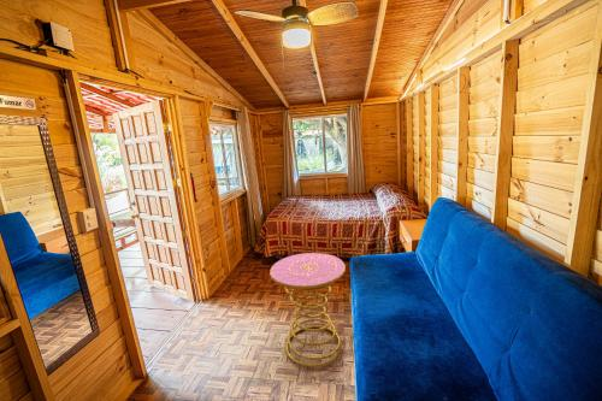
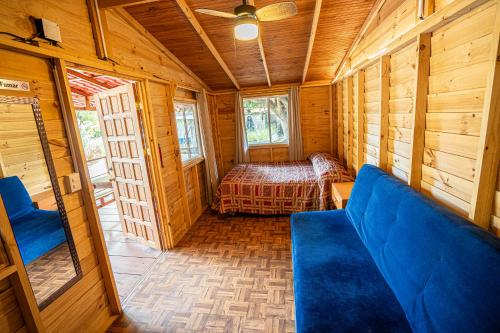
- side table [268,252,347,368]
